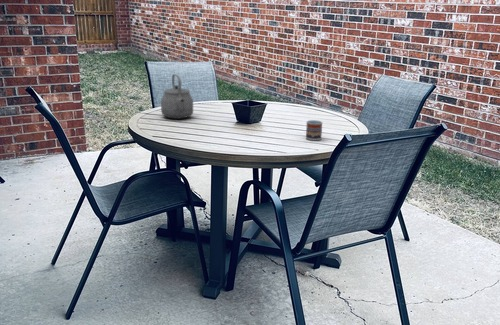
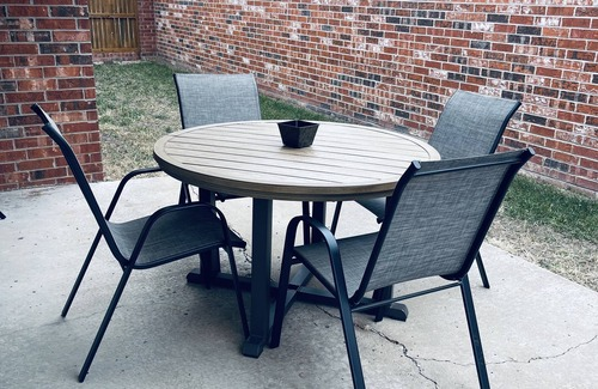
- tea kettle [160,73,194,120]
- cup [305,119,323,141]
